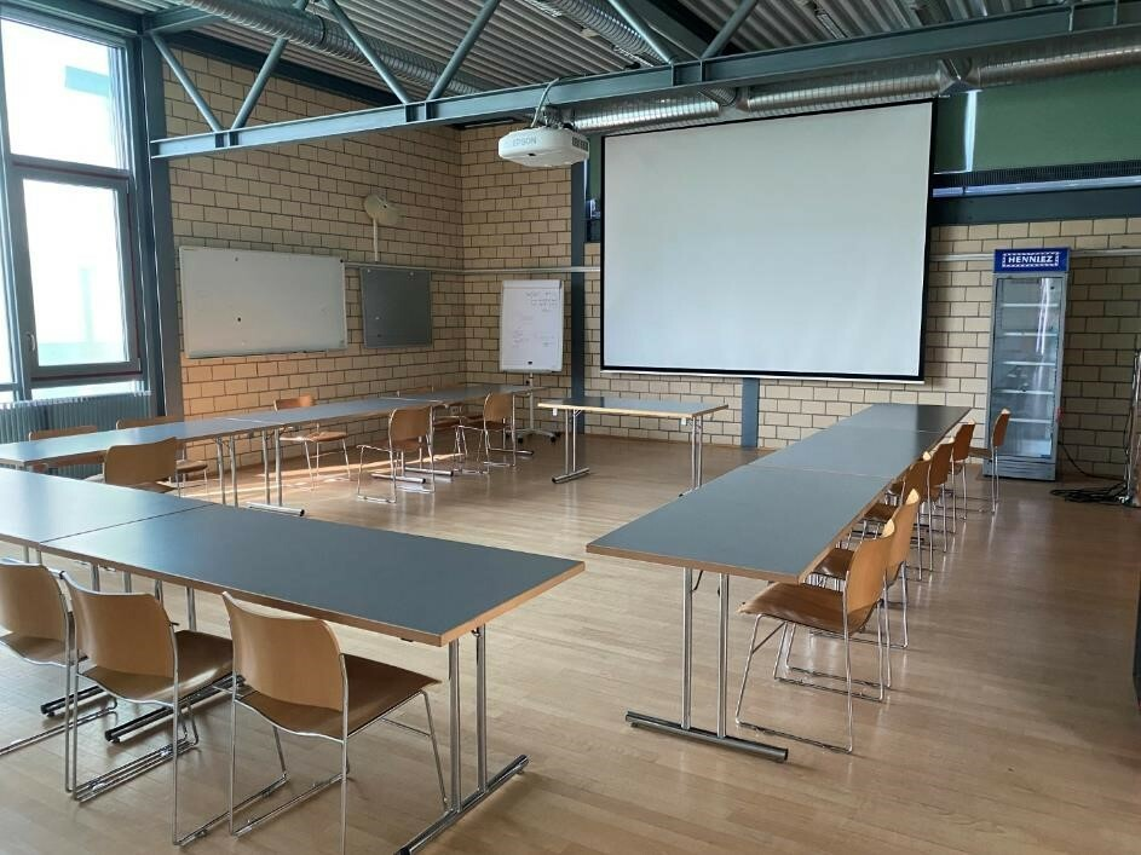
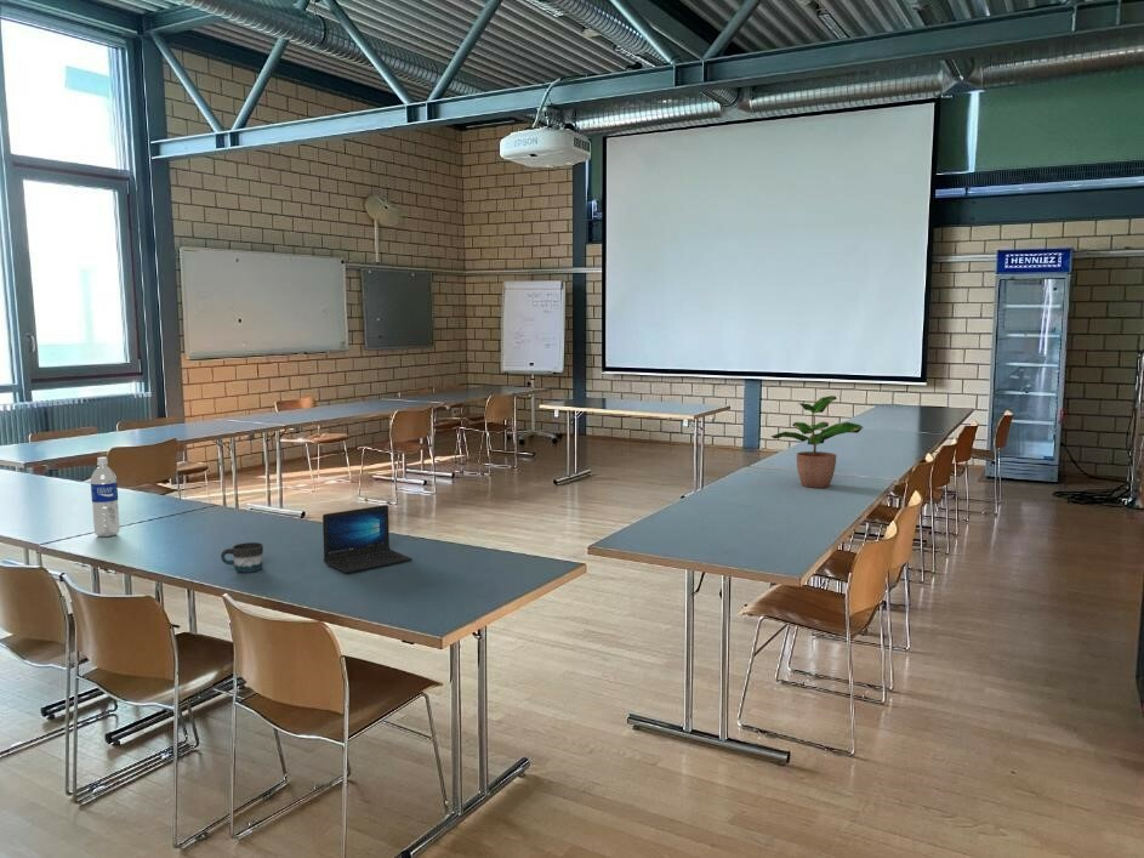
+ water bottle [90,456,120,538]
+ mug [220,541,264,573]
+ laptop [321,504,412,574]
+ potted plant [770,394,864,489]
